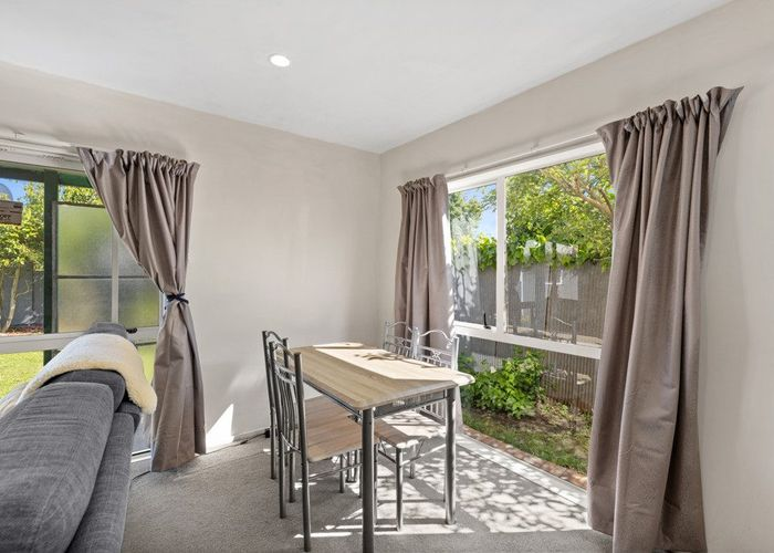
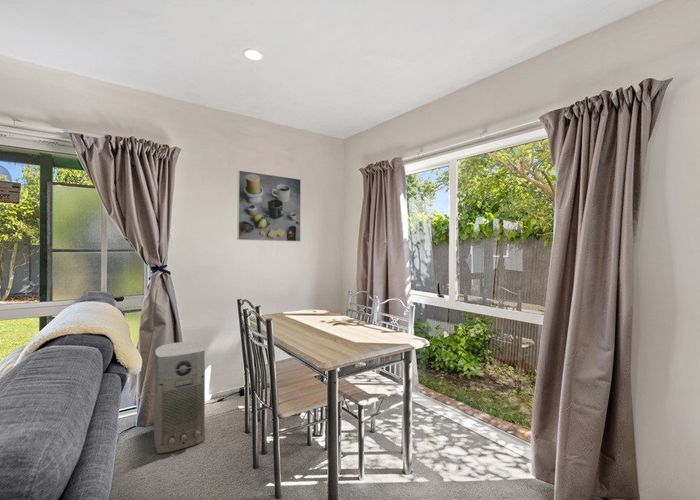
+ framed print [236,169,302,243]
+ air purifier [153,341,206,454]
